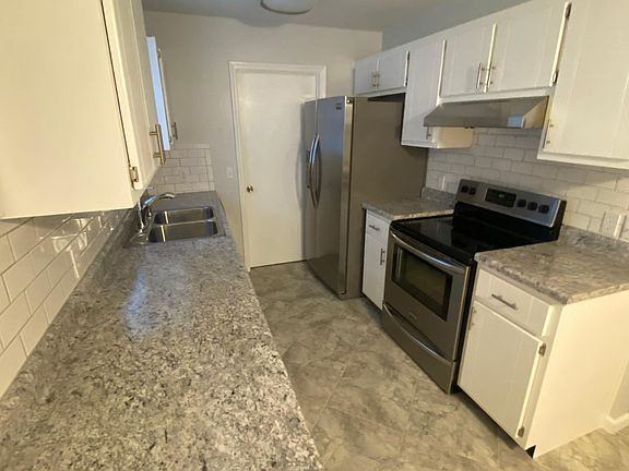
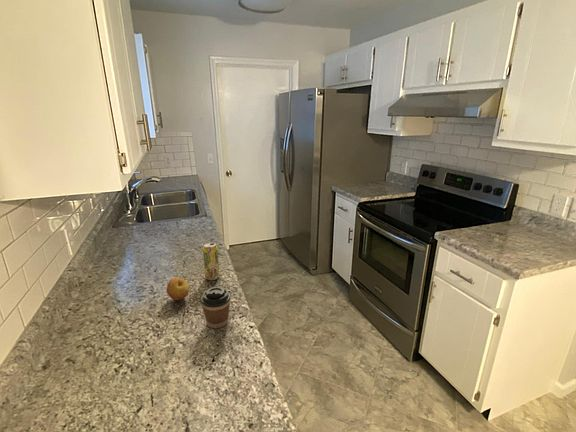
+ coffee cup [200,286,231,329]
+ beverage can [202,241,220,281]
+ apple [166,277,190,301]
